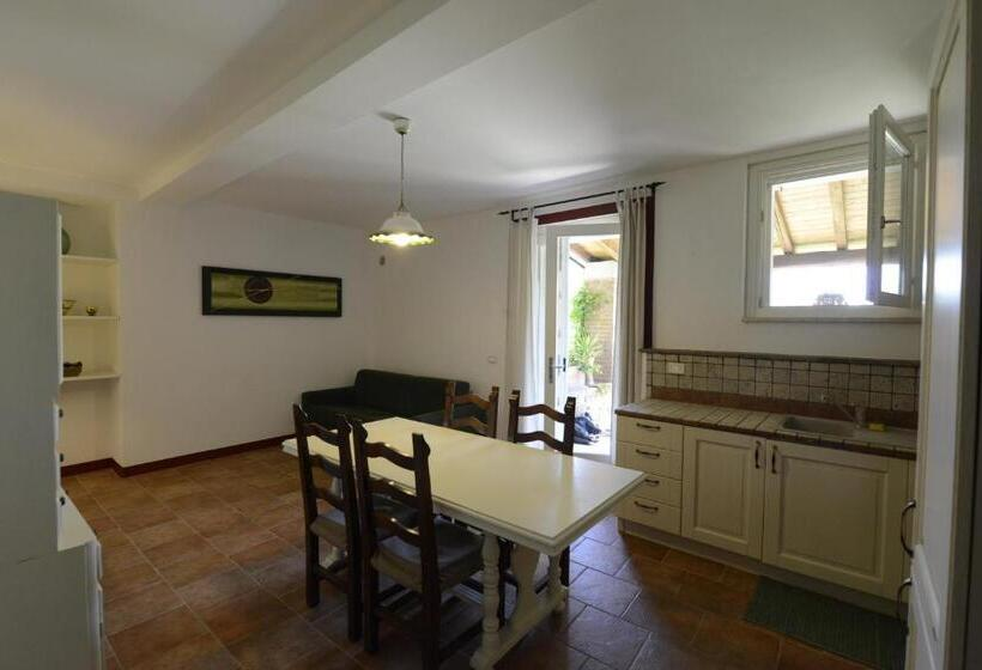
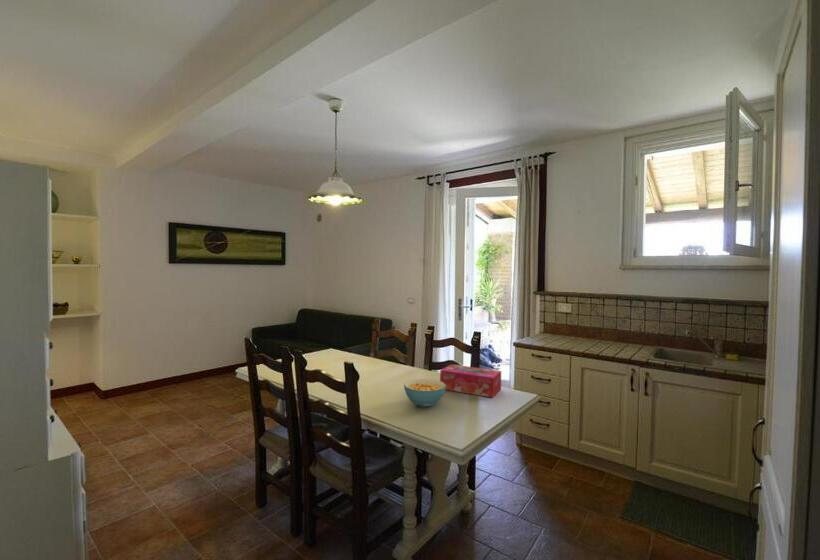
+ cereal bowl [403,378,446,408]
+ tissue box [439,363,502,398]
